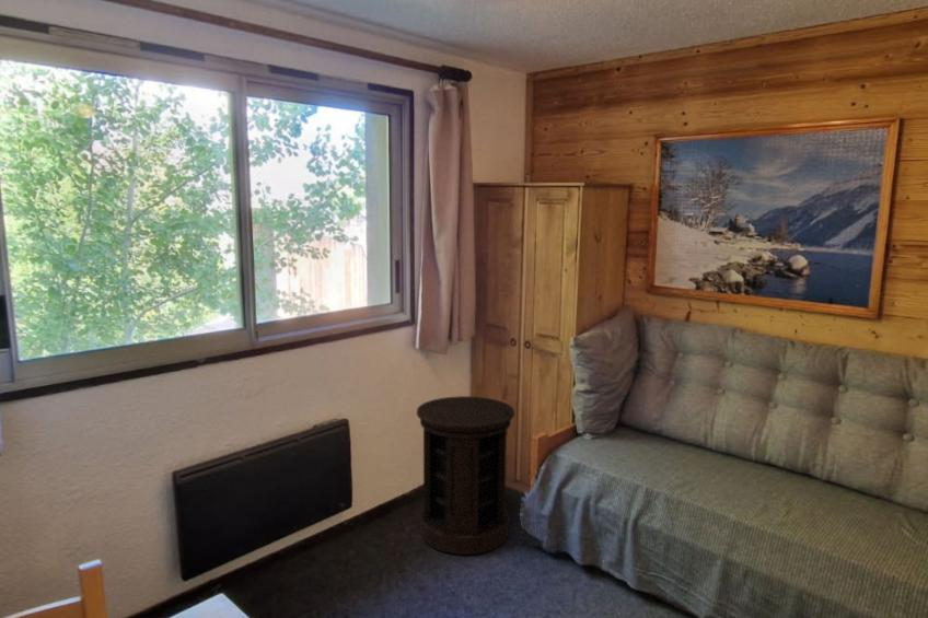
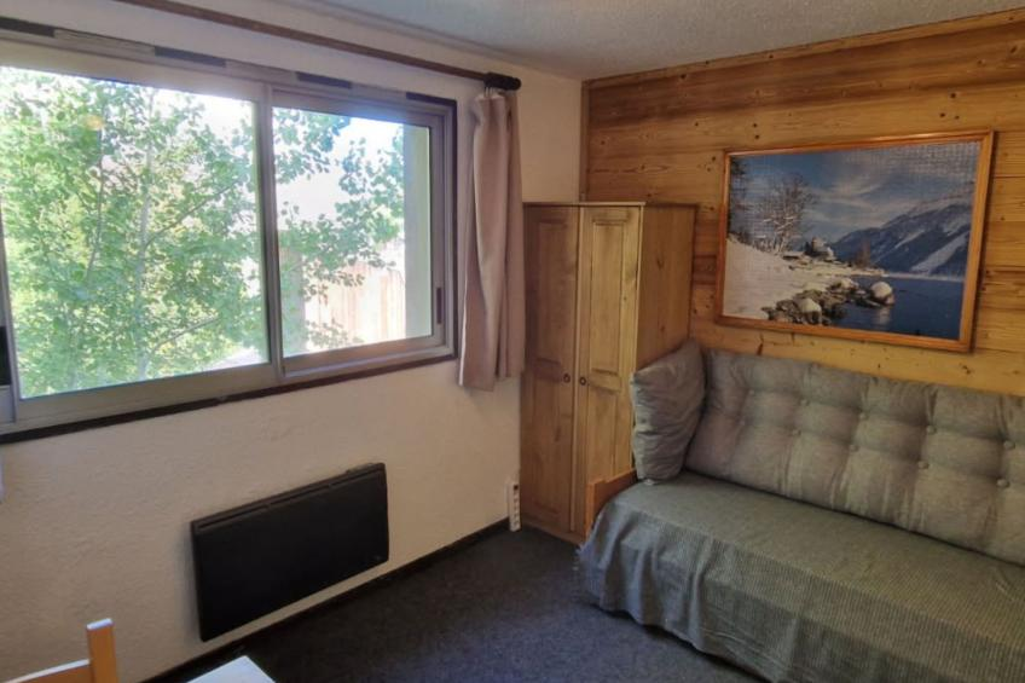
- side table [416,395,515,556]
